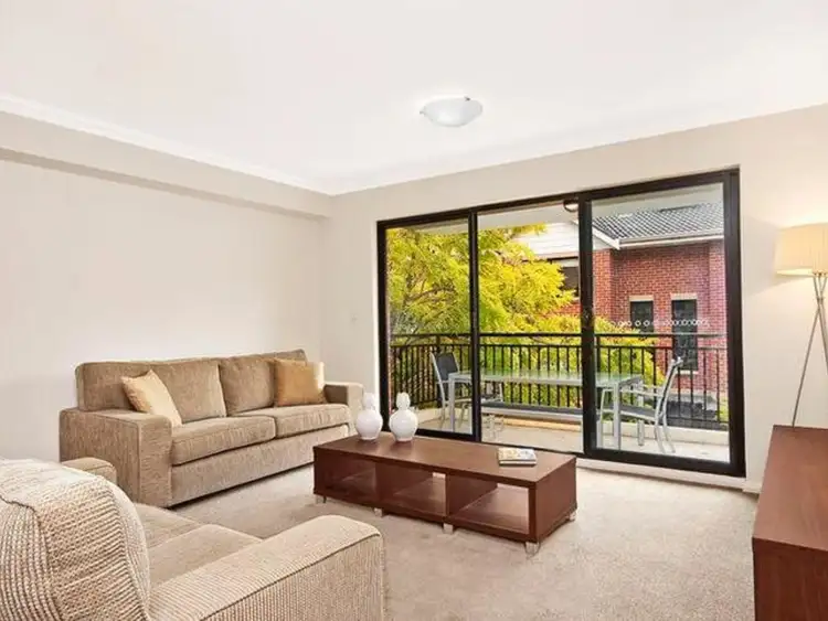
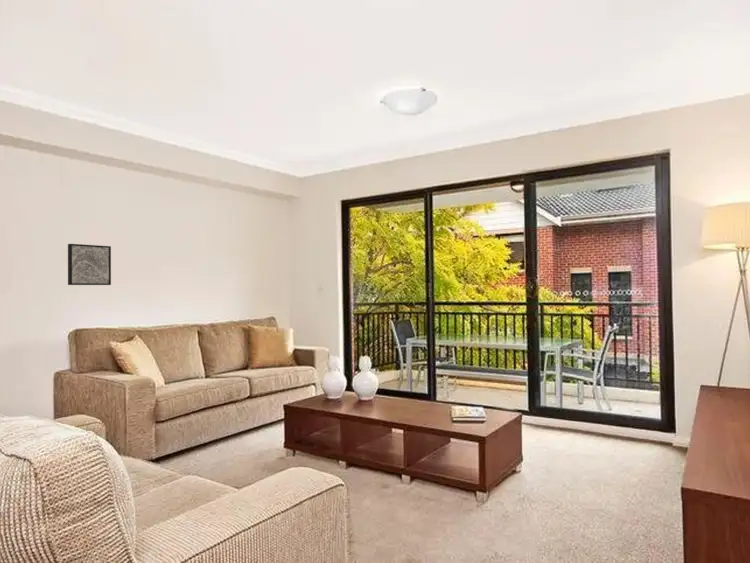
+ wall art [67,243,112,286]
